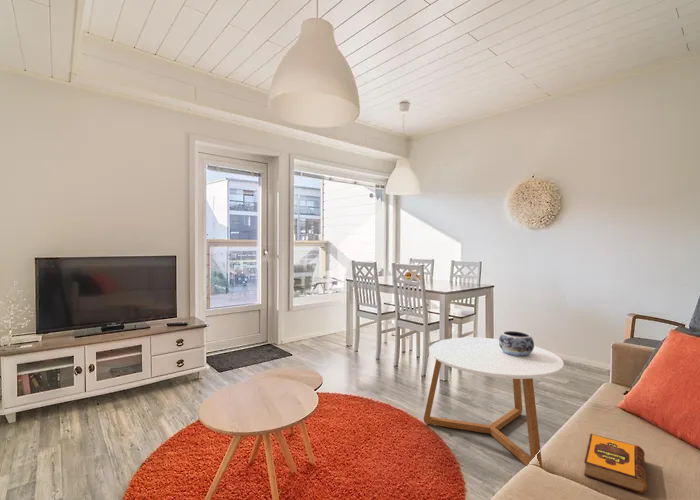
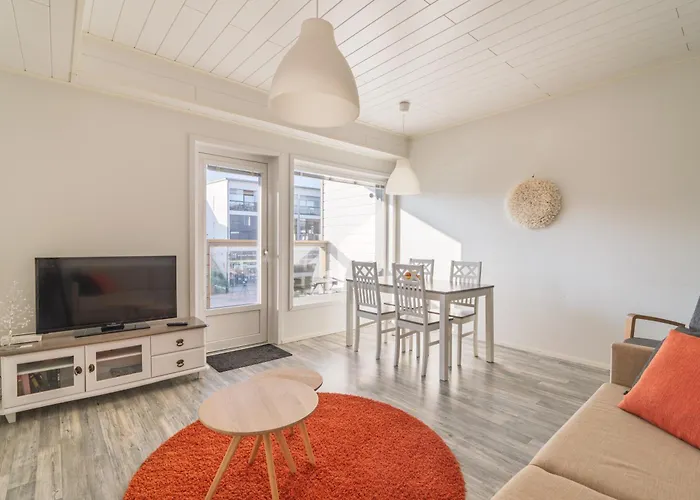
- hardback book [583,433,648,494]
- coffee table [423,337,565,469]
- decorative bowl [498,330,535,357]
